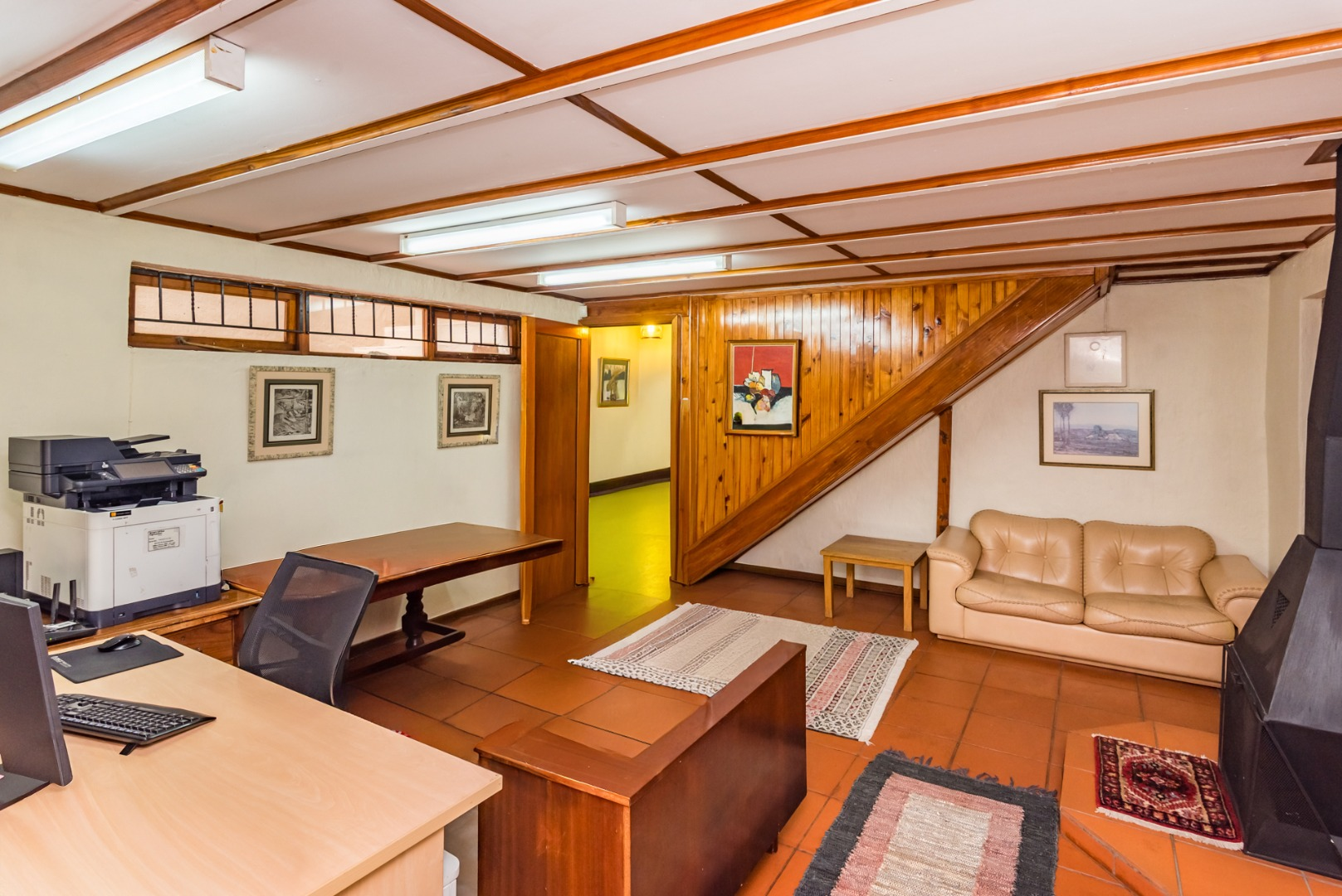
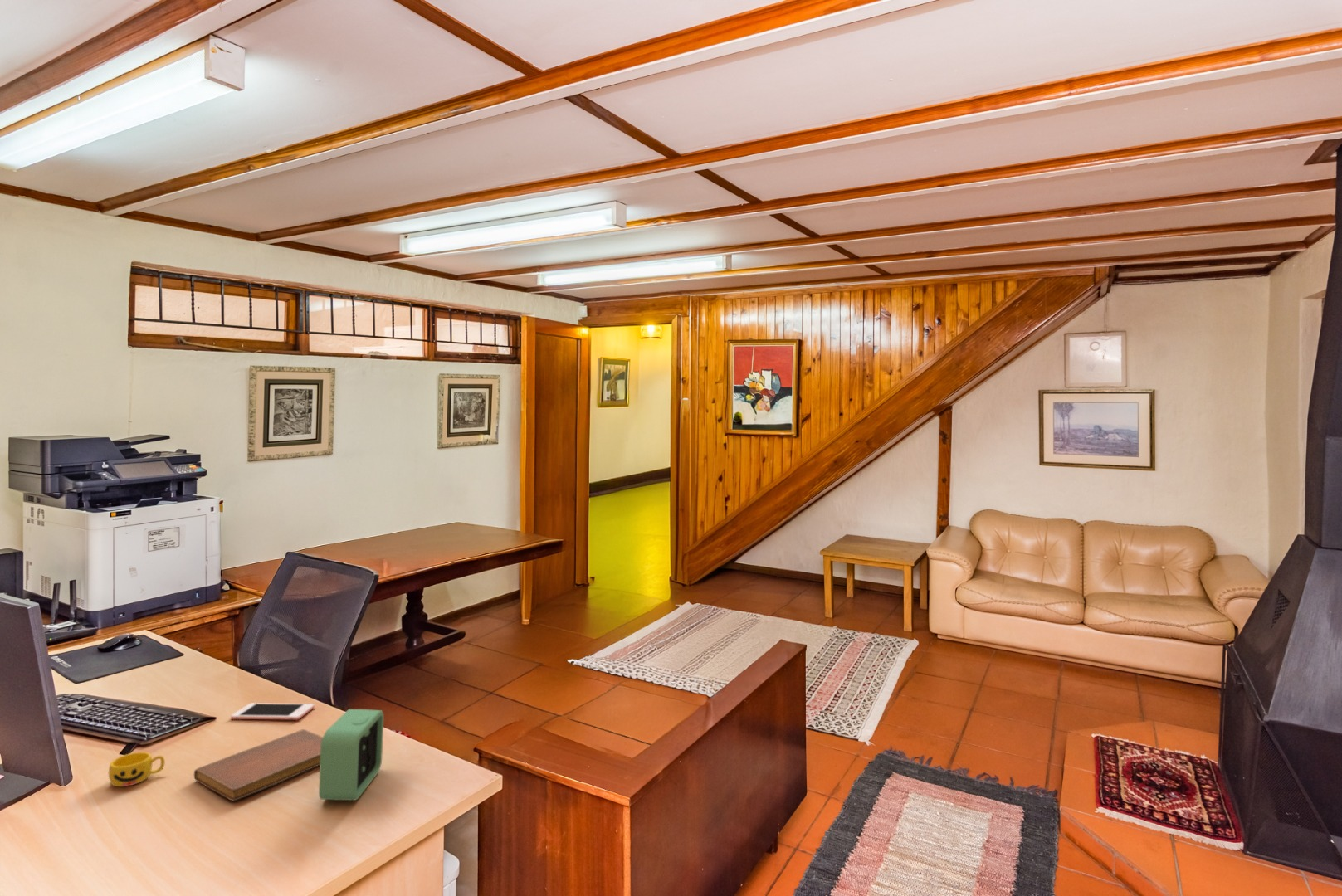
+ cell phone [230,702,315,721]
+ cup [108,752,166,787]
+ notebook [193,728,324,802]
+ alarm clock [318,709,384,801]
